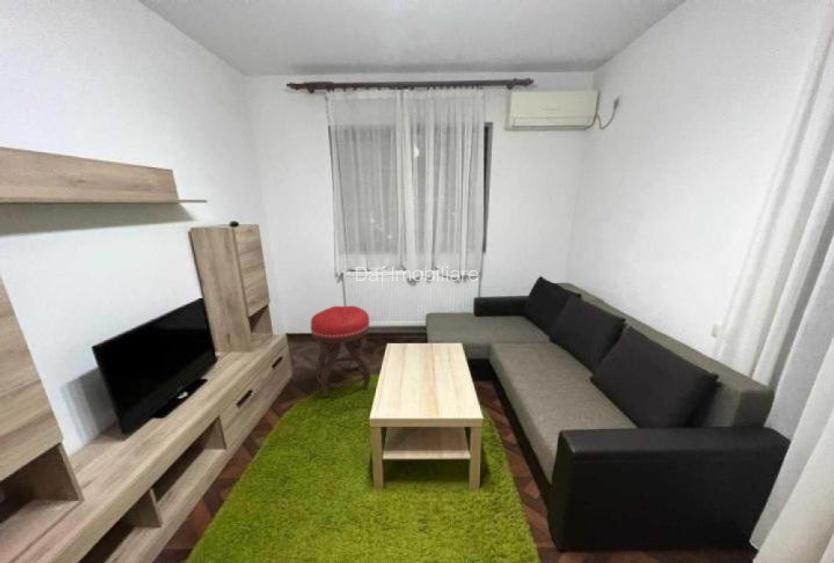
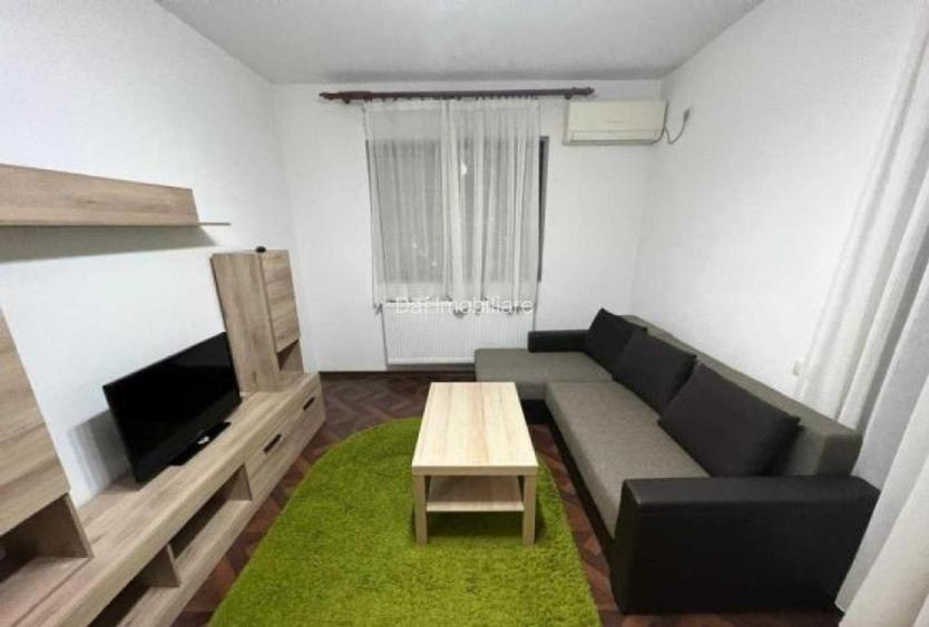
- stool [309,305,372,398]
